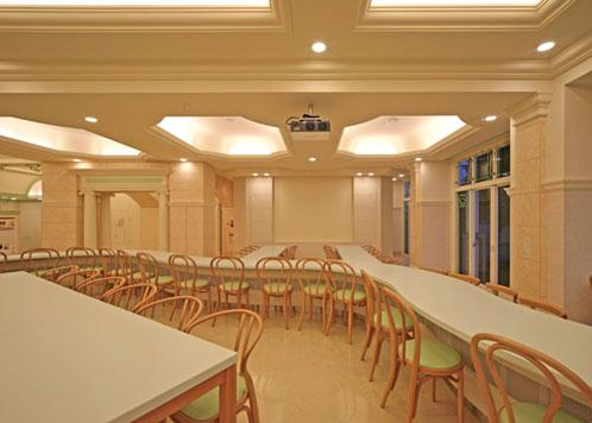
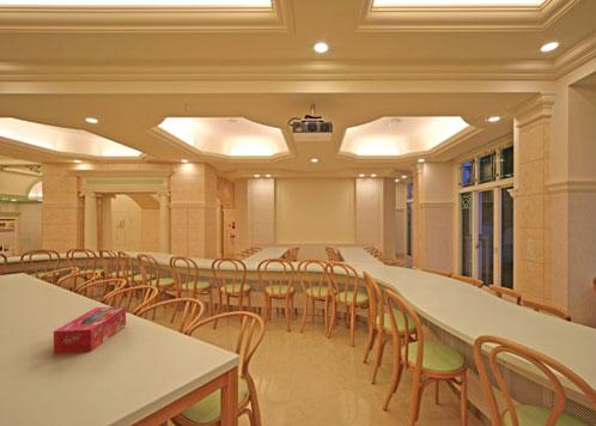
+ tissue box [53,305,127,354]
